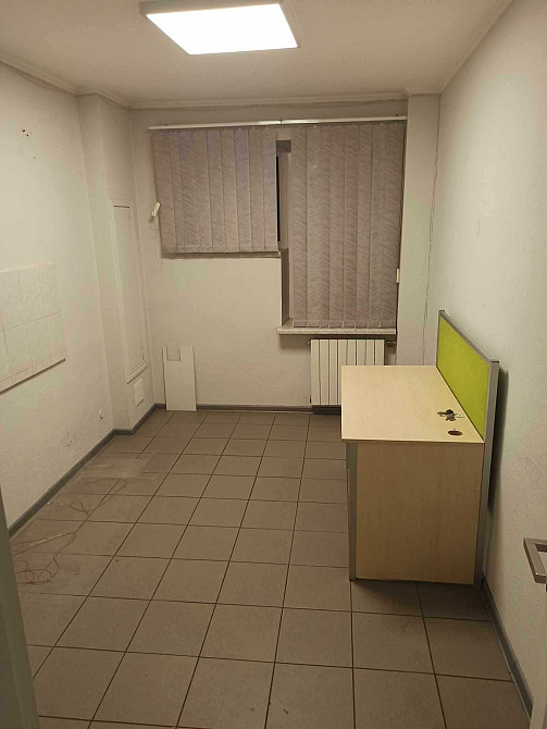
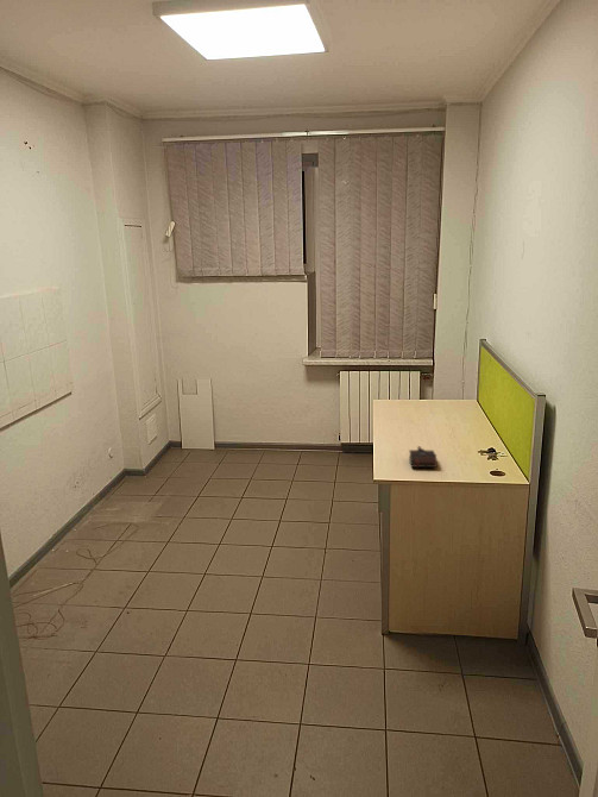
+ book [408,445,439,469]
